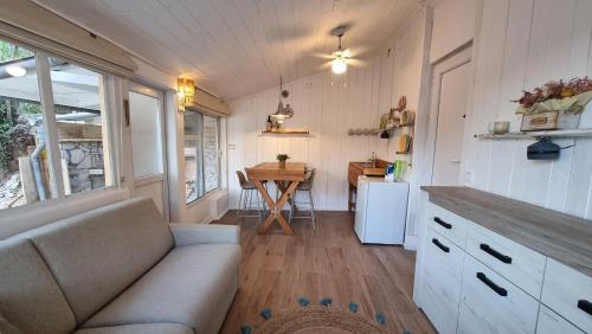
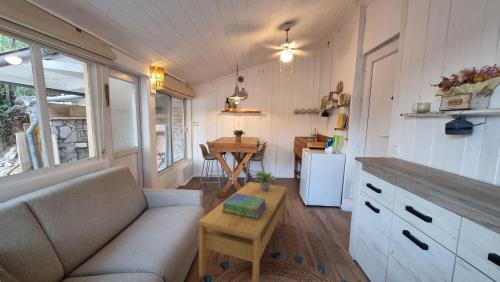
+ stack of books [222,193,267,220]
+ coffee table [197,181,288,282]
+ potted plant [253,171,276,191]
